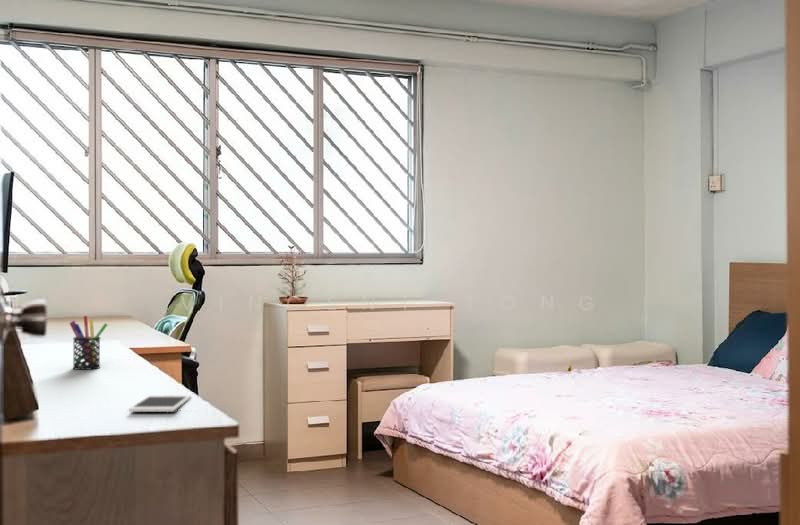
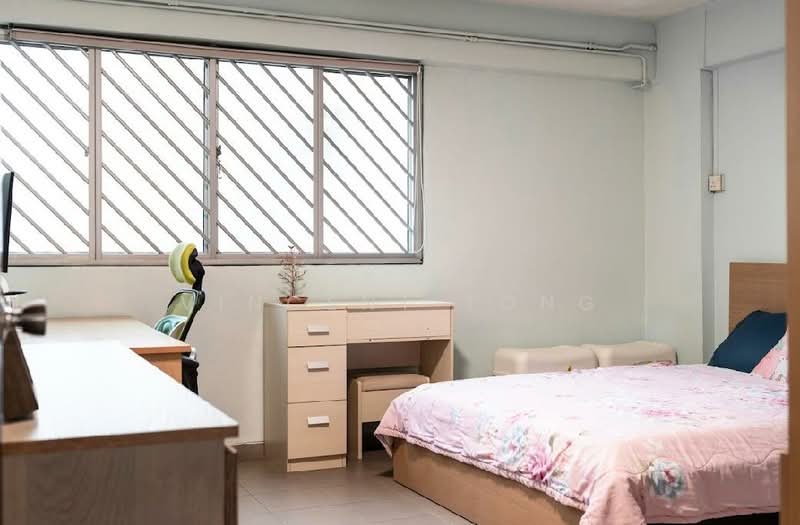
- pen holder [69,315,109,371]
- cell phone [128,394,192,413]
